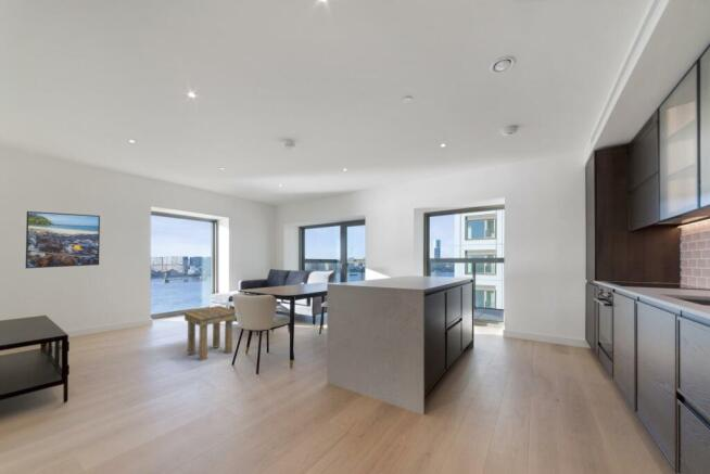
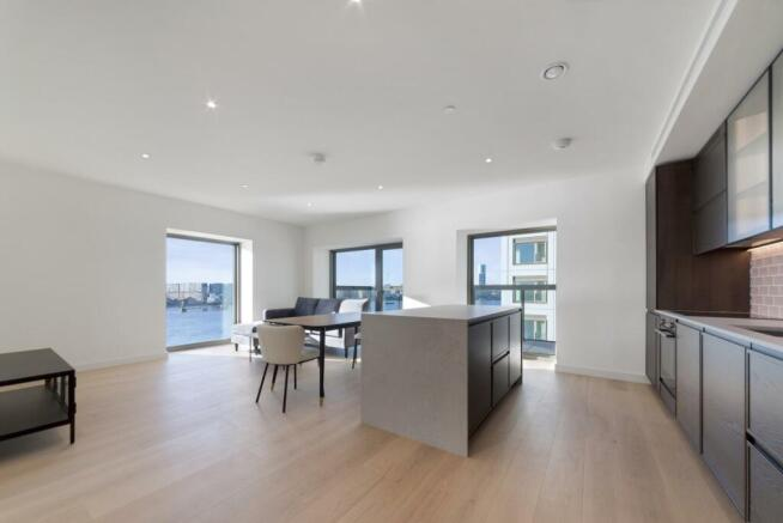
- side table [180,305,237,362]
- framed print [25,210,101,269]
